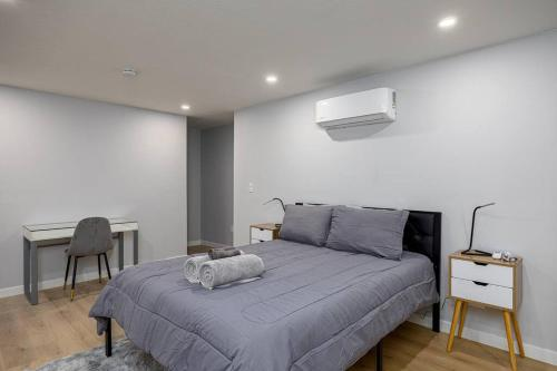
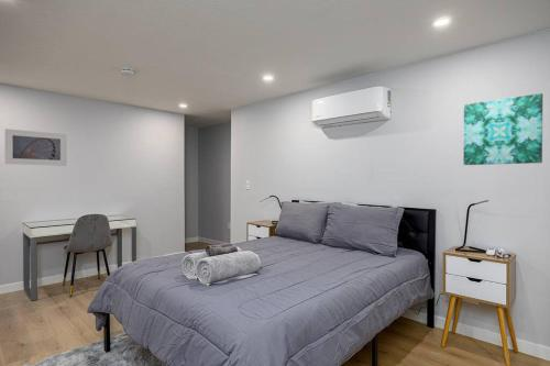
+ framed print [3,127,68,167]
+ wall art [462,92,543,166]
